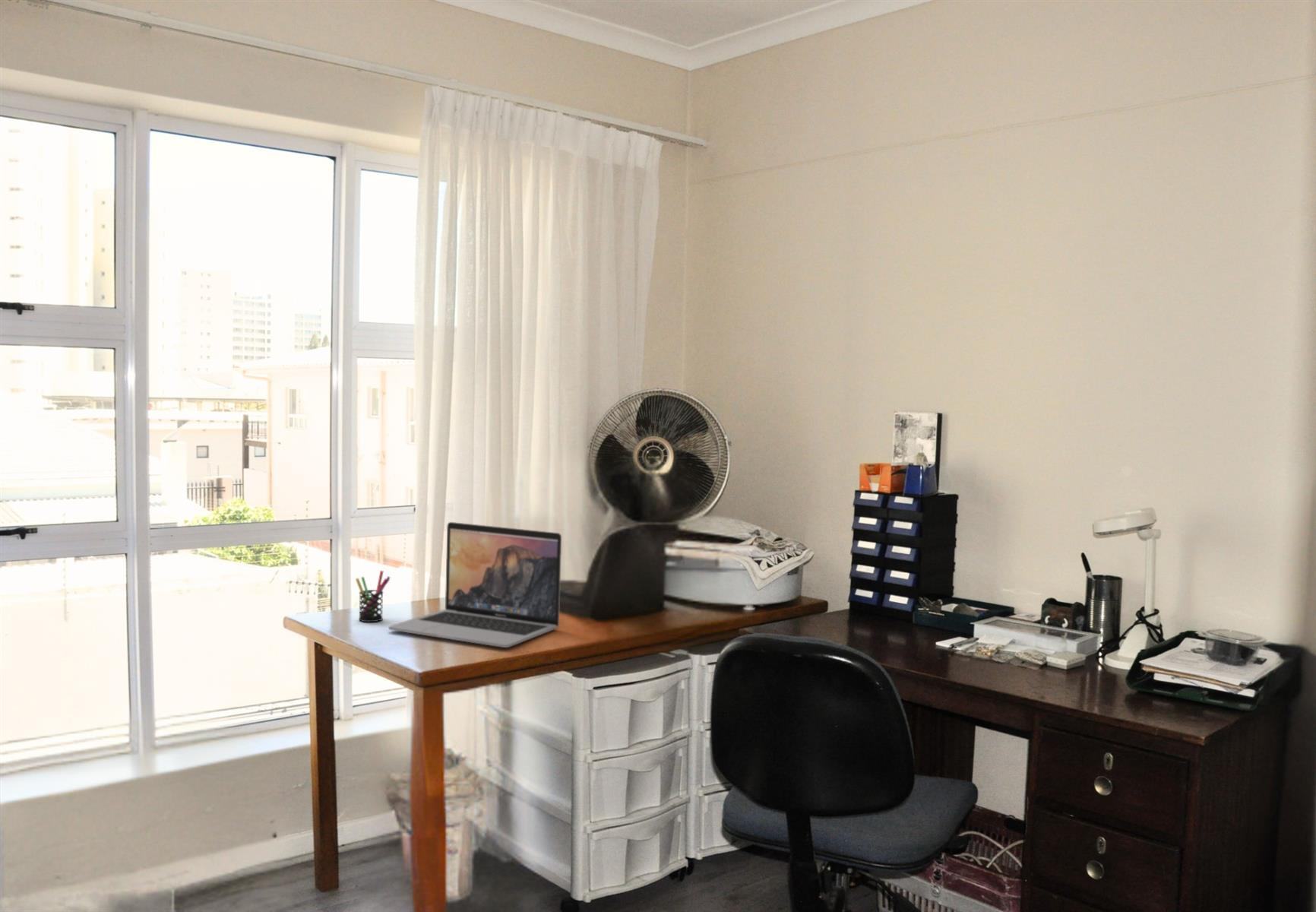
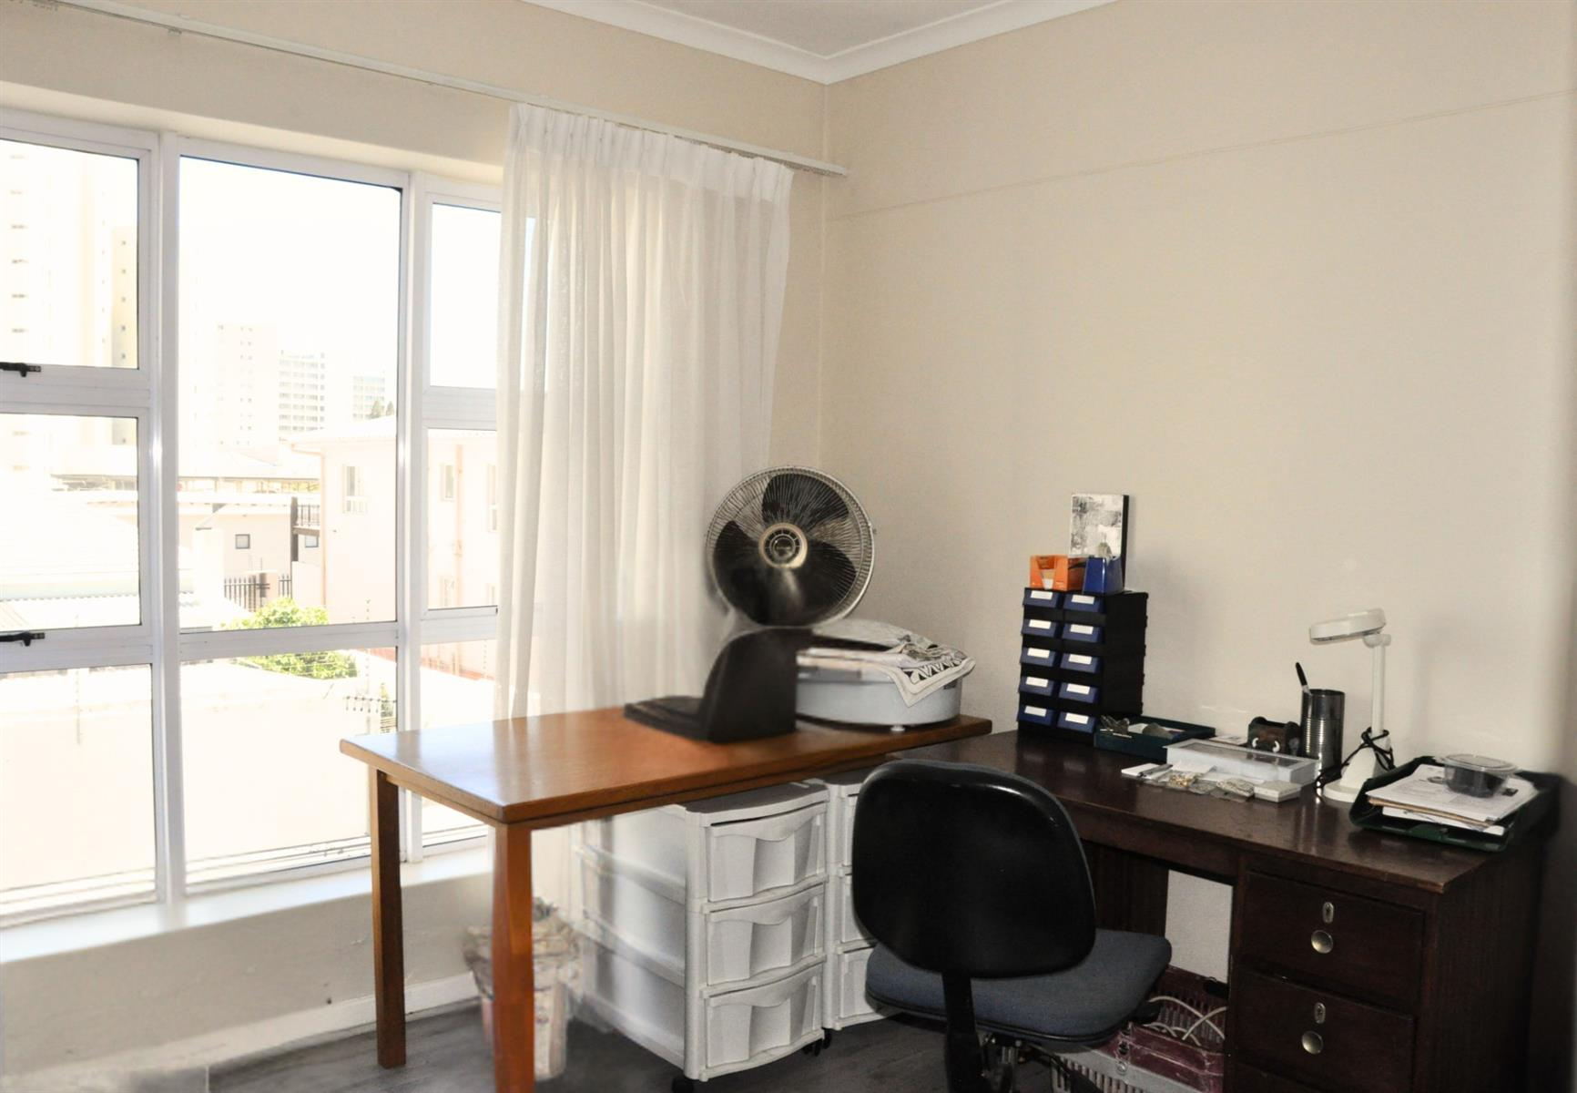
- pen holder [355,570,391,622]
- laptop [388,521,562,648]
